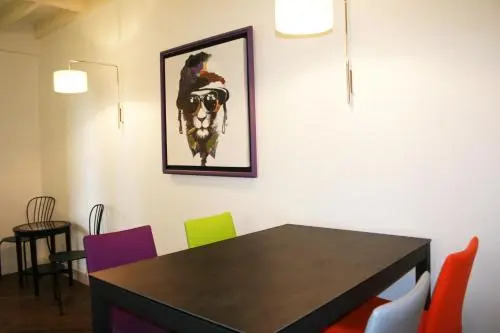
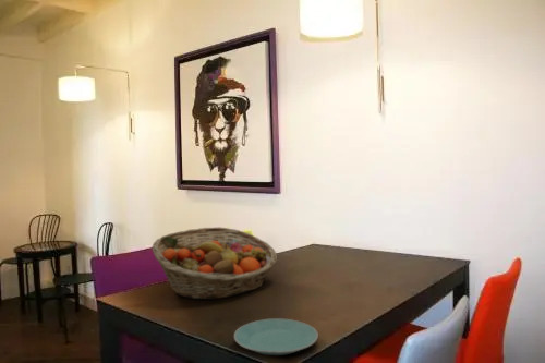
+ plate [233,317,319,356]
+ fruit basket [152,226,278,301]
